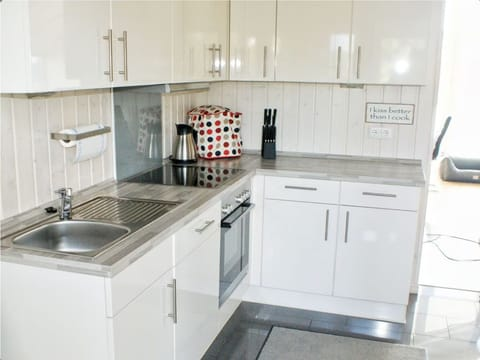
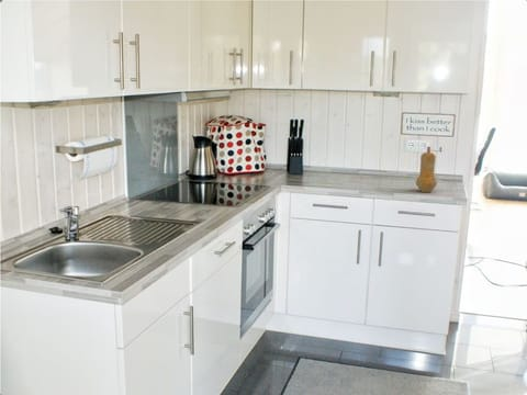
+ pepper mill [415,146,442,193]
